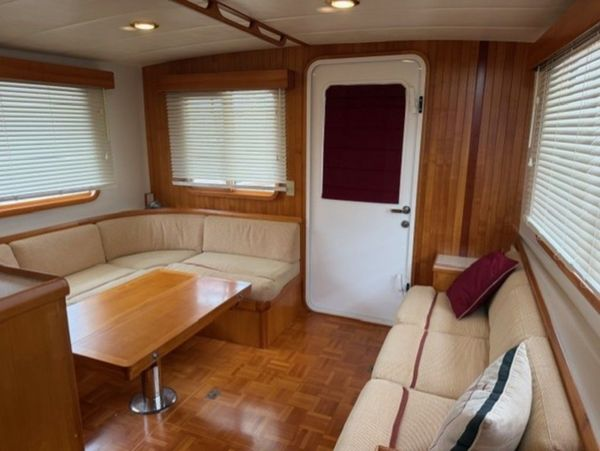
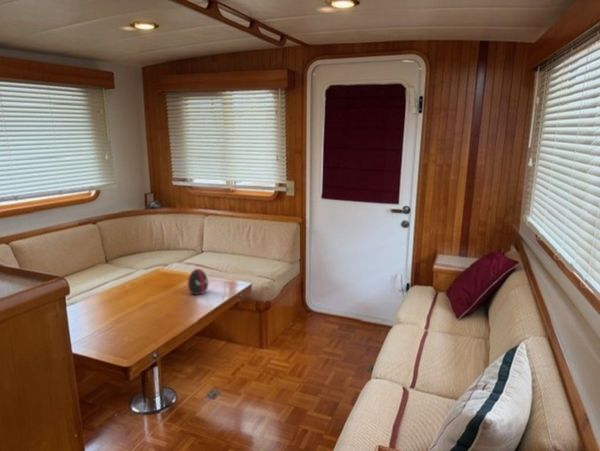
+ decorative egg [187,268,209,296]
